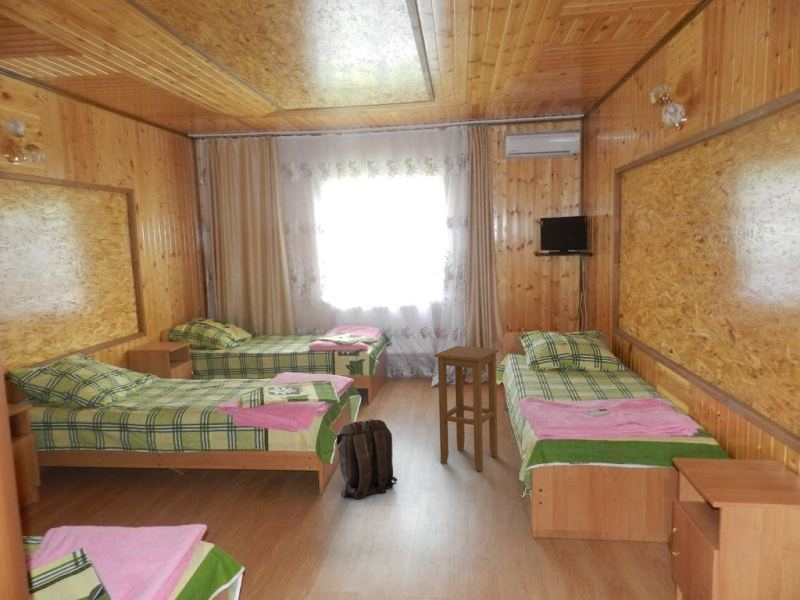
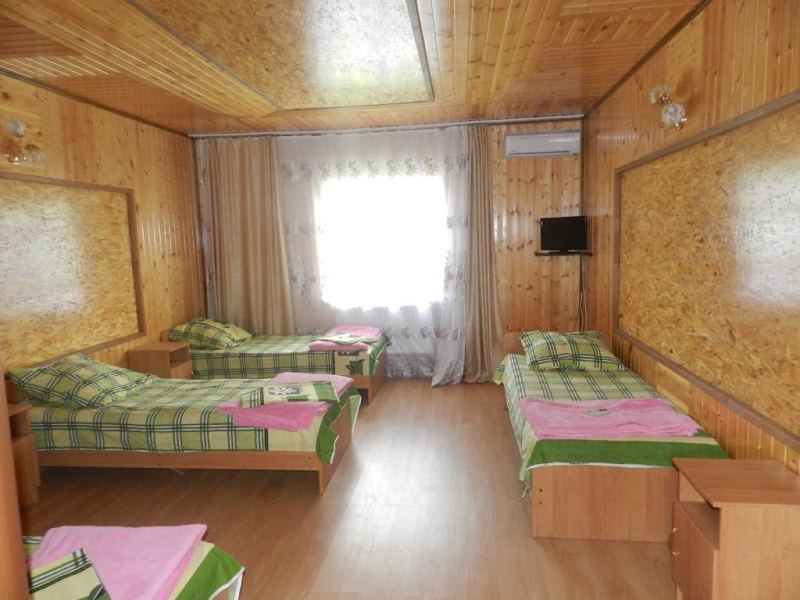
- backpack [336,418,398,500]
- stool [434,345,500,472]
